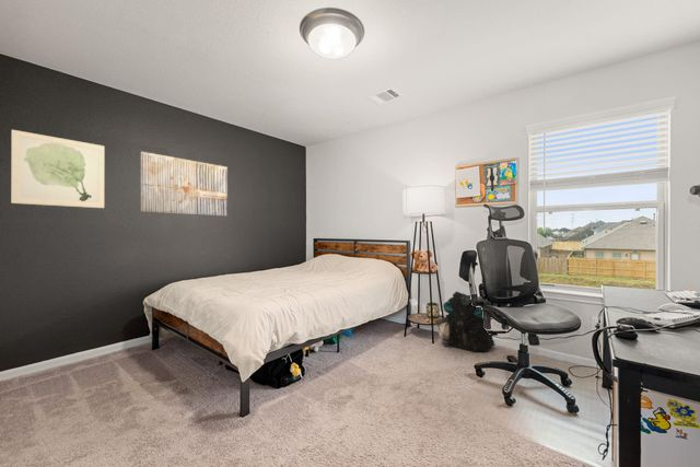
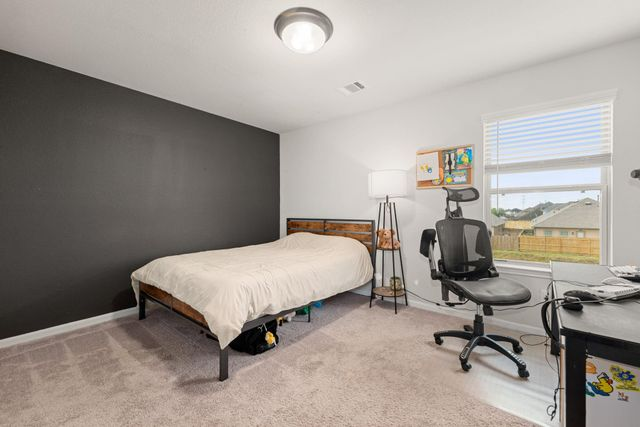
- wall art [10,129,105,209]
- wall art [139,151,229,217]
- backpack [434,291,497,353]
